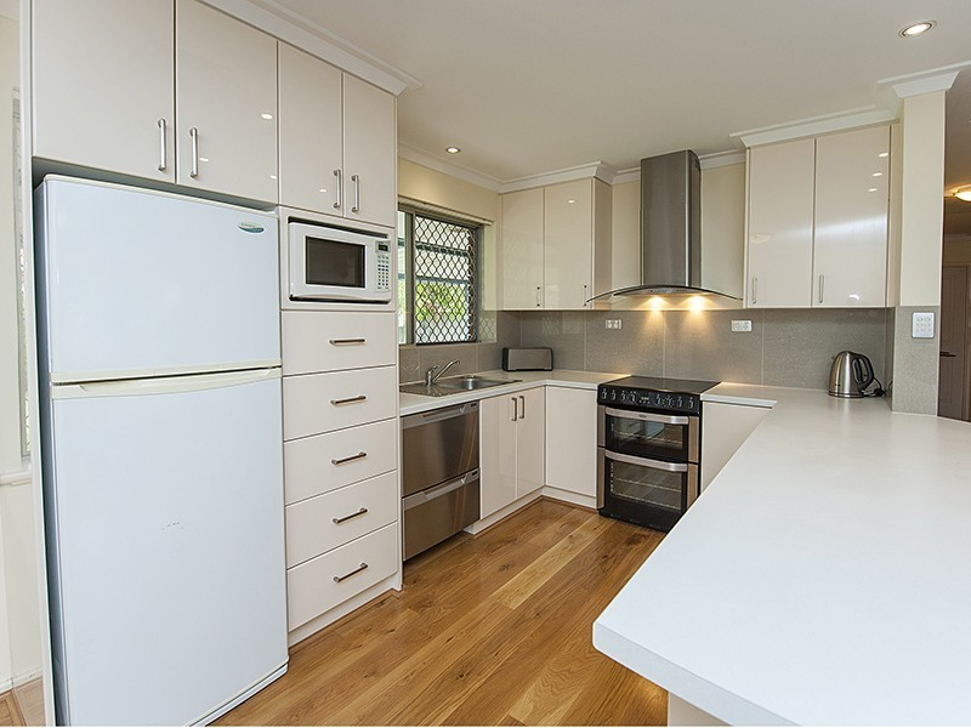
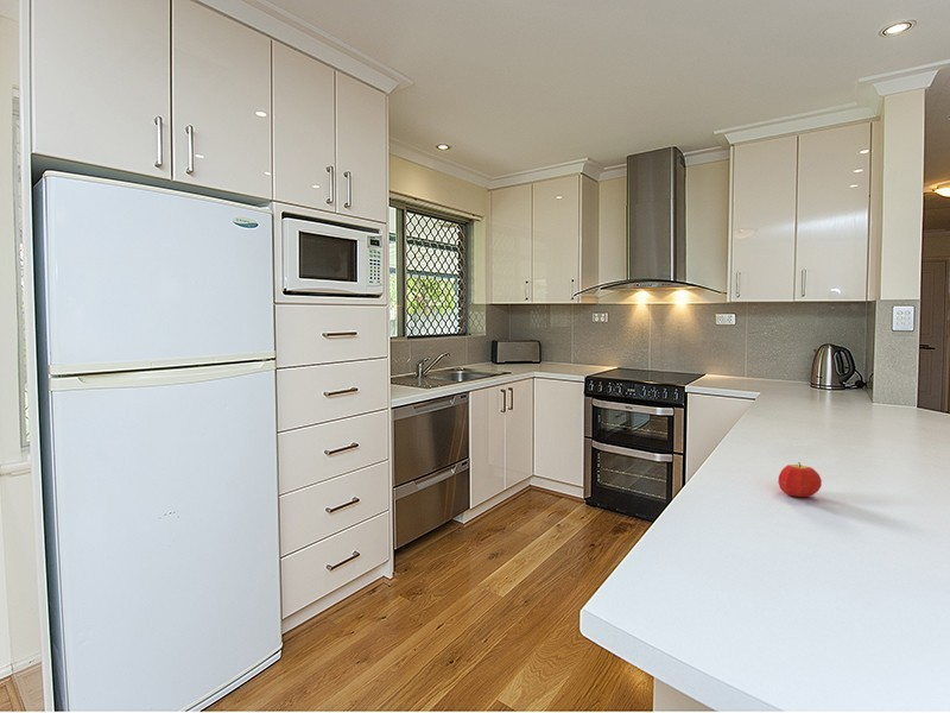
+ fruit [777,461,823,498]
